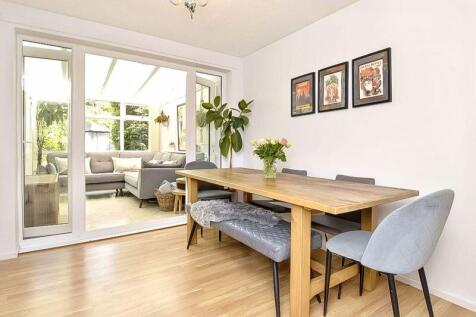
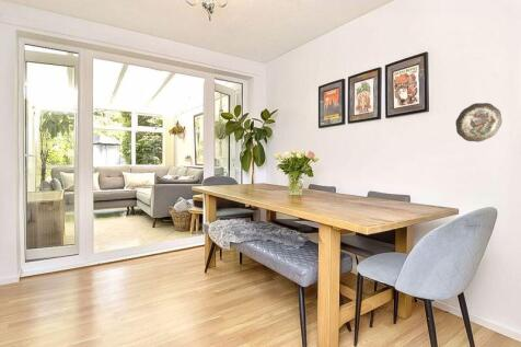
+ decorative plate [454,102,502,143]
